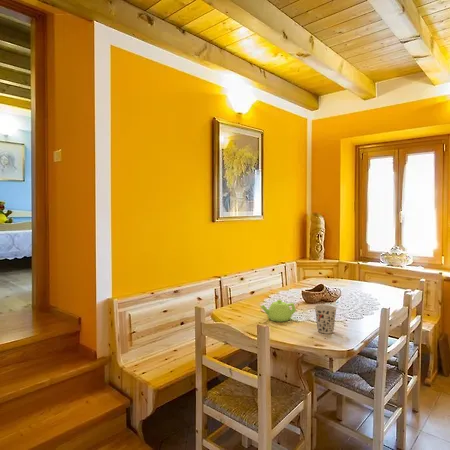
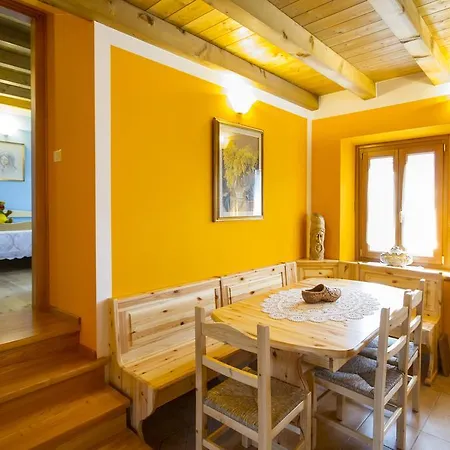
- cup [314,304,338,335]
- teapot [260,299,297,323]
